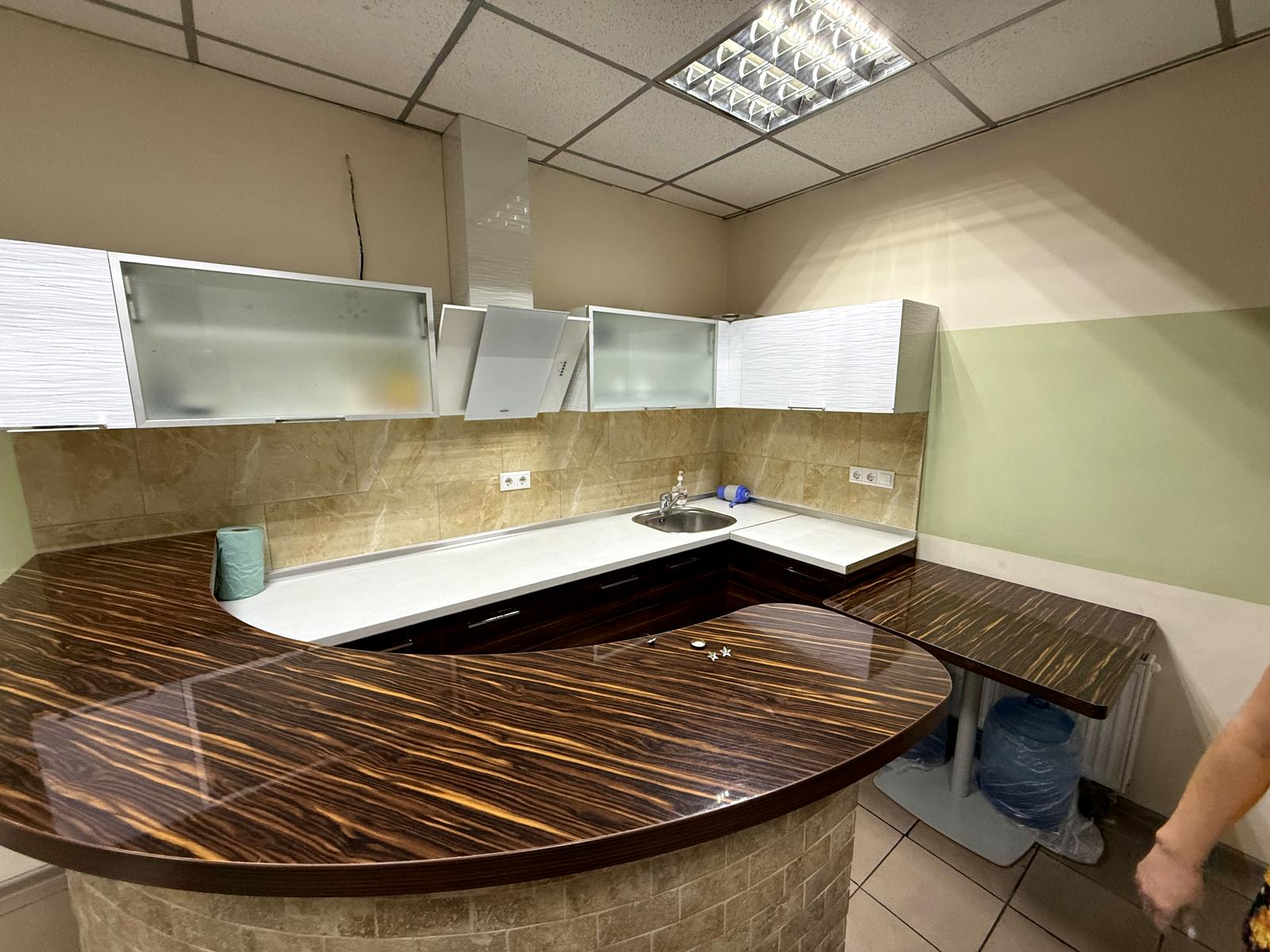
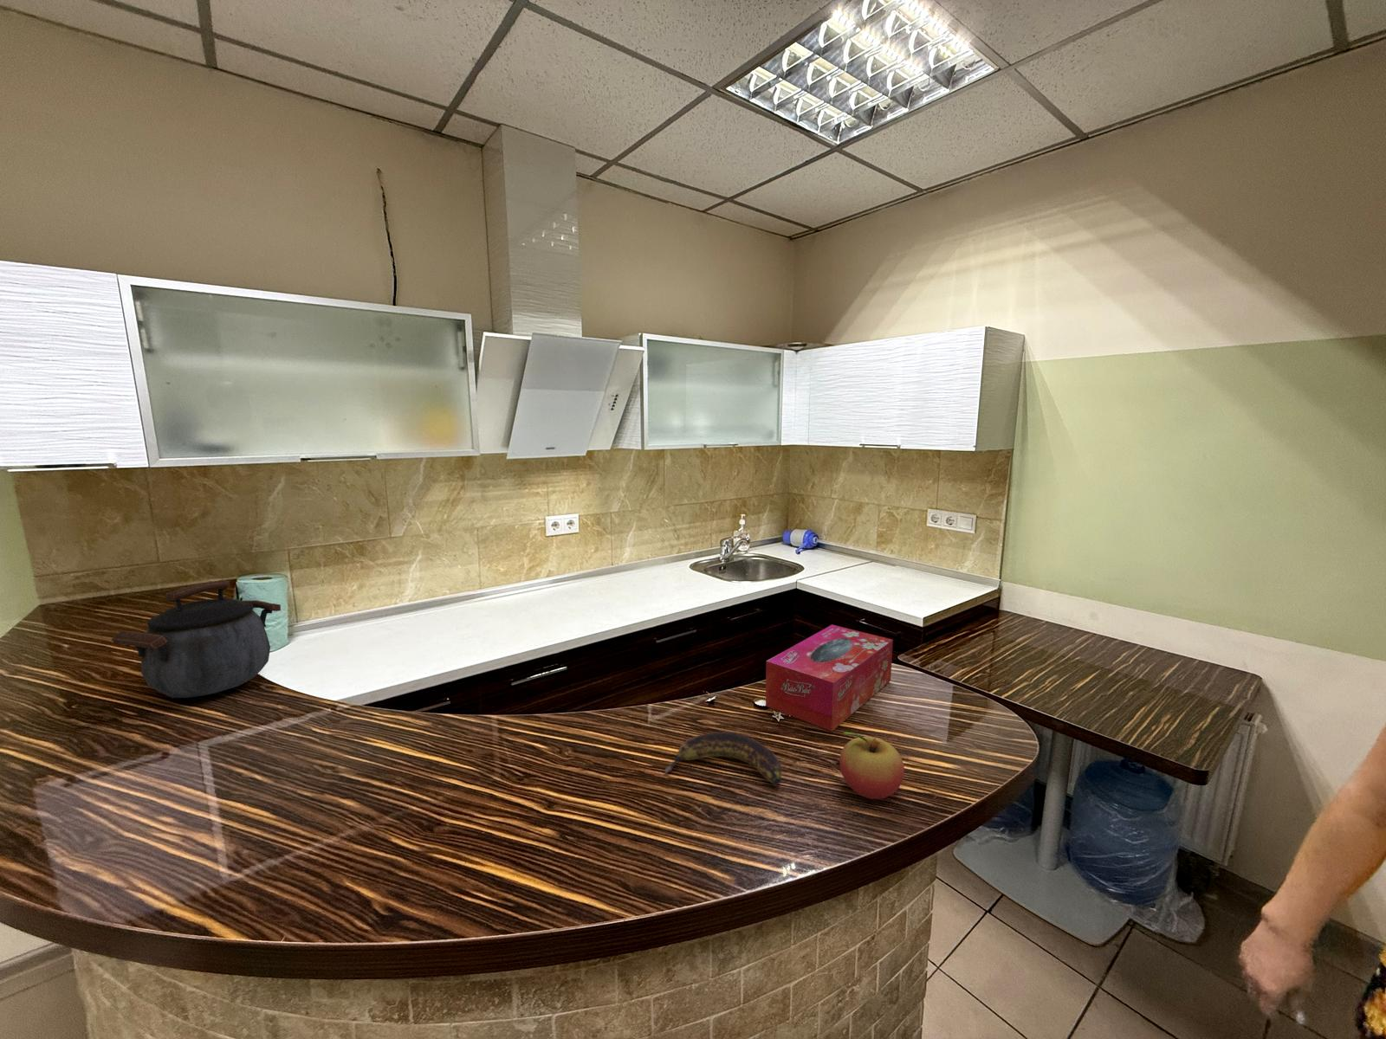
+ tissue box [765,624,894,732]
+ fruit [838,731,905,800]
+ kettle [111,580,282,698]
+ banana [664,731,784,786]
